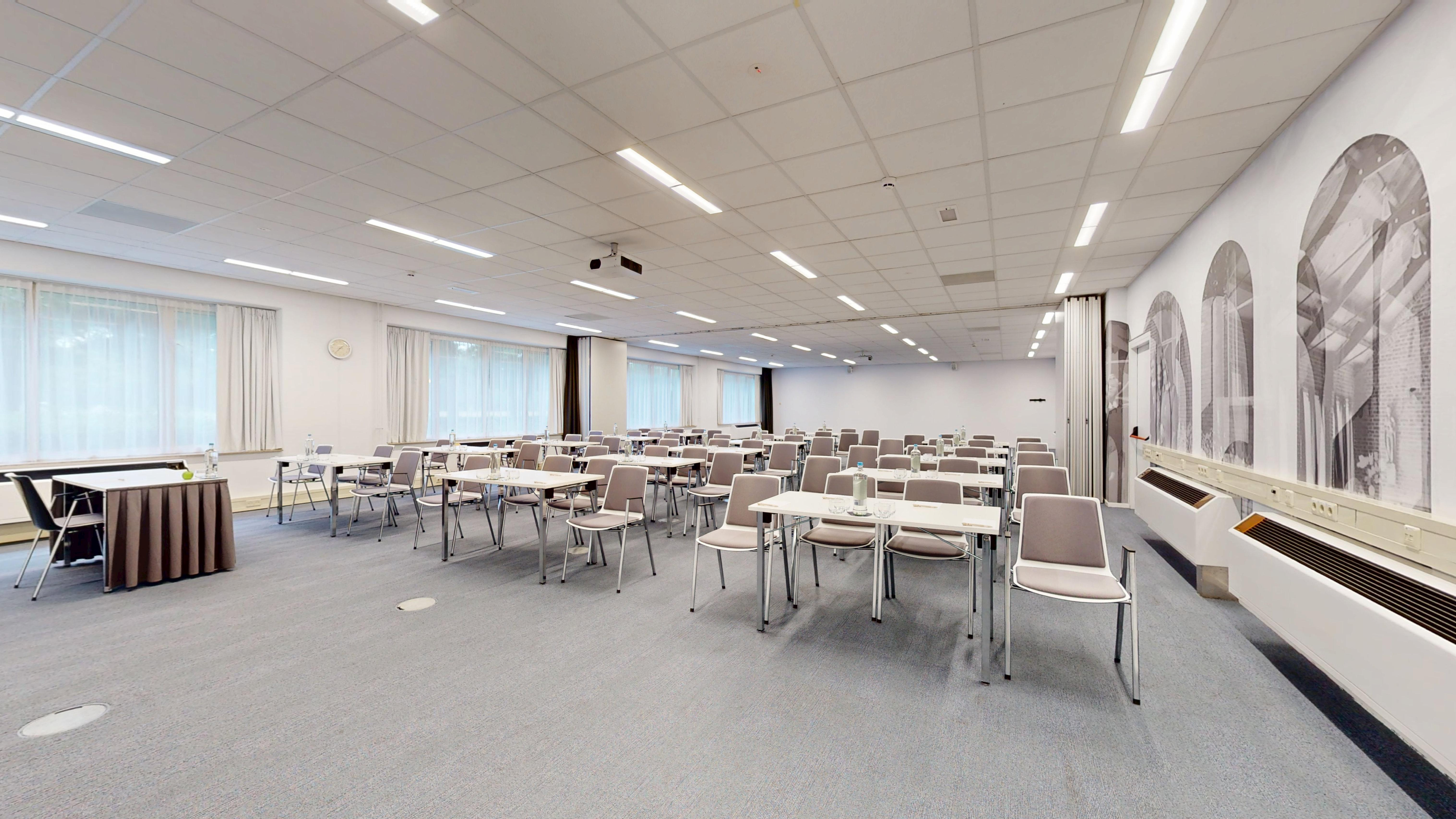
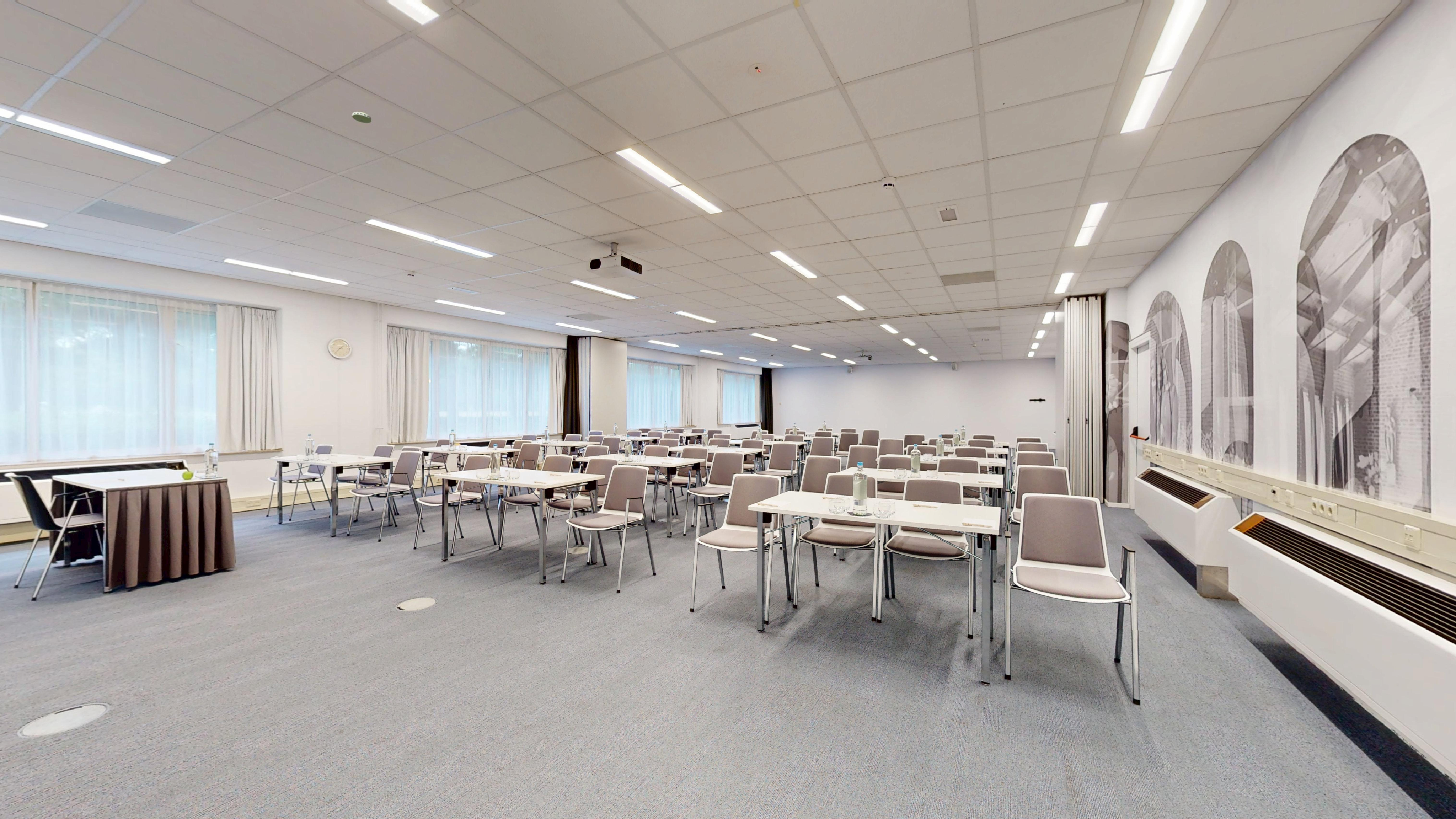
+ smoke detector [352,111,372,123]
